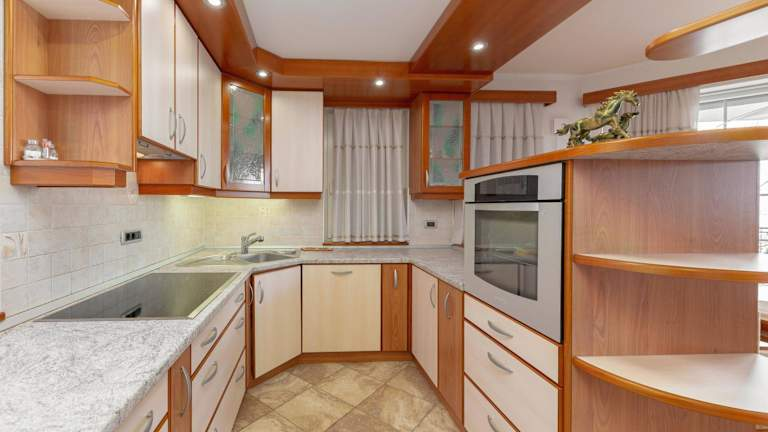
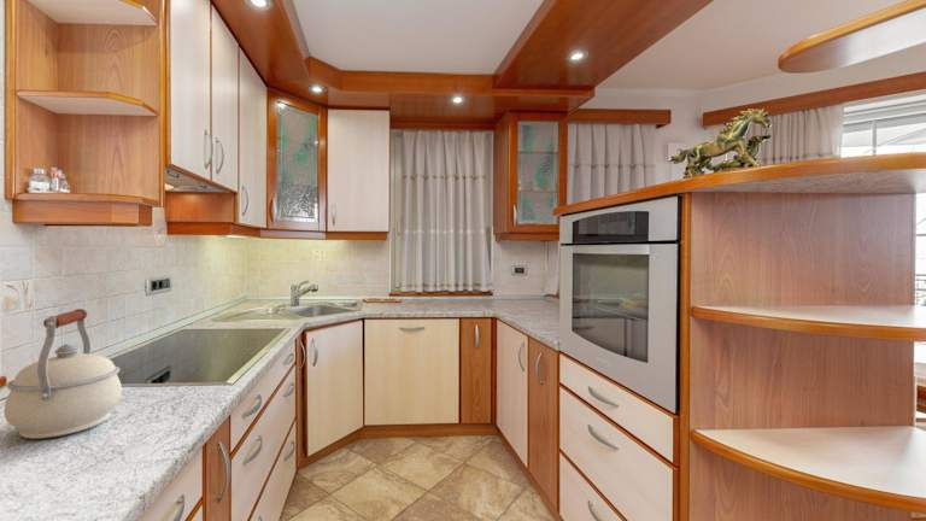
+ kettle [2,308,123,440]
